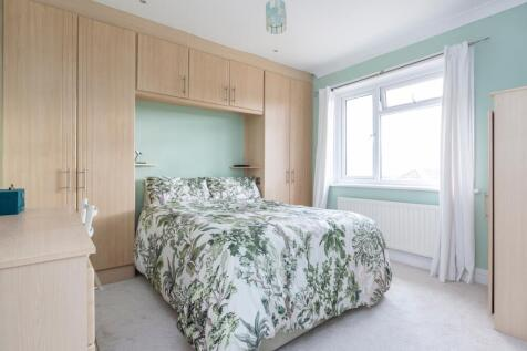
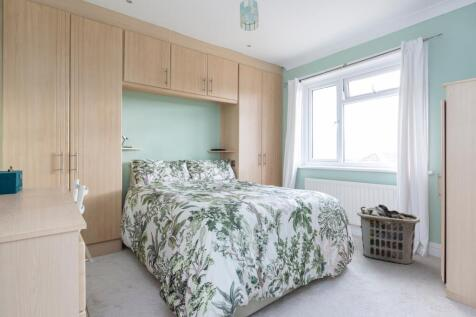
+ clothes hamper [356,203,421,266]
